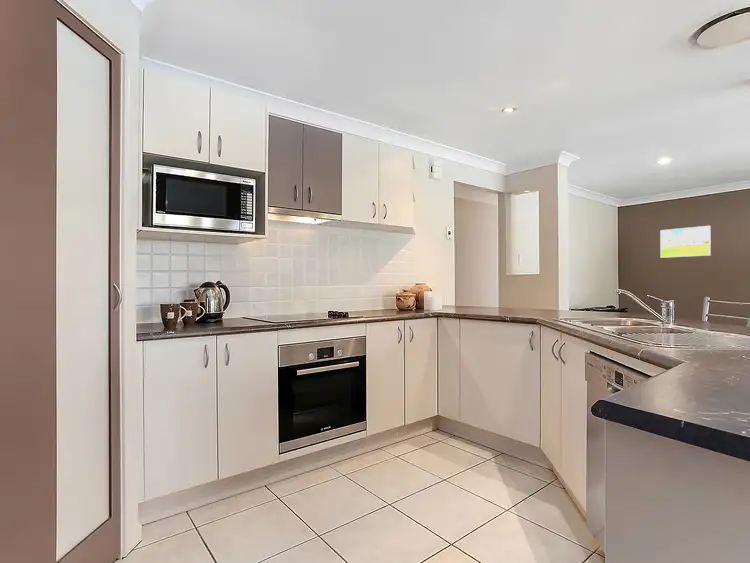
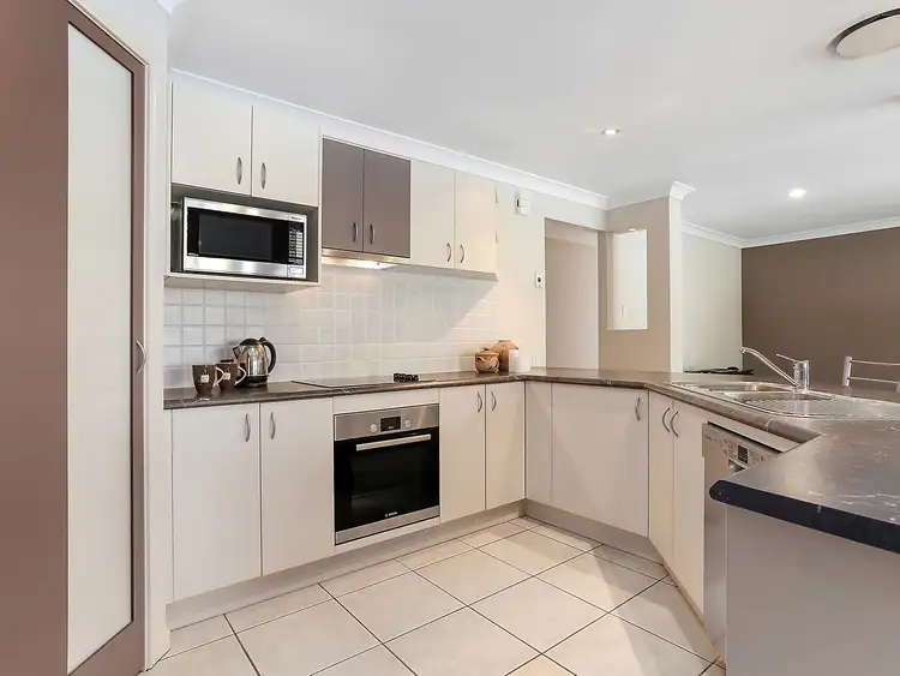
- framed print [659,225,712,259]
